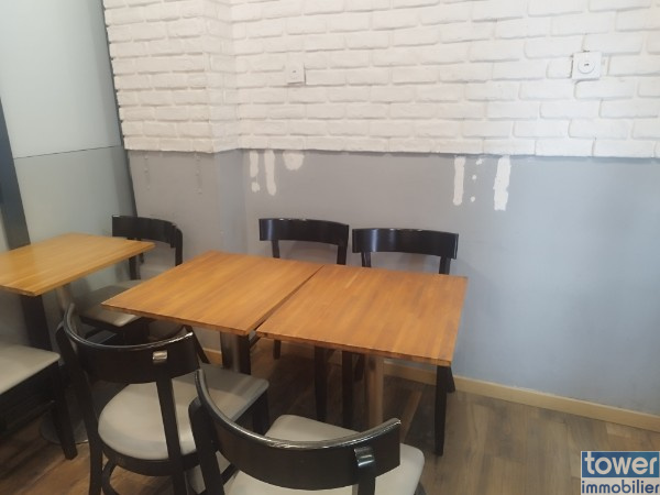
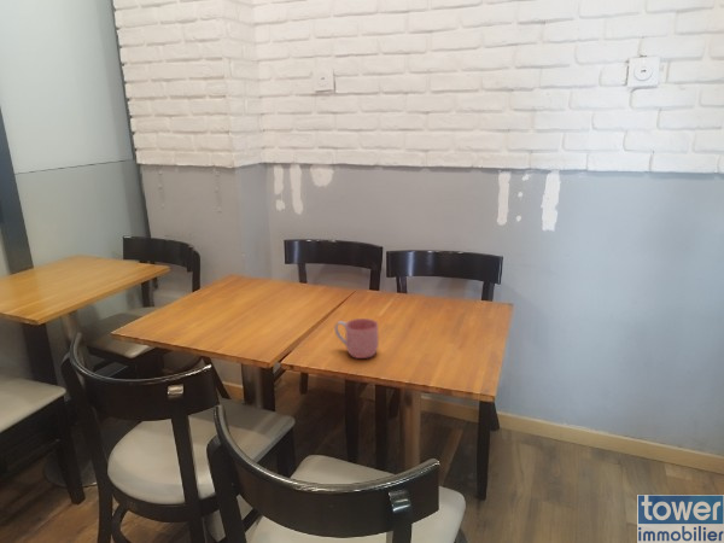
+ mug [333,317,379,360]
